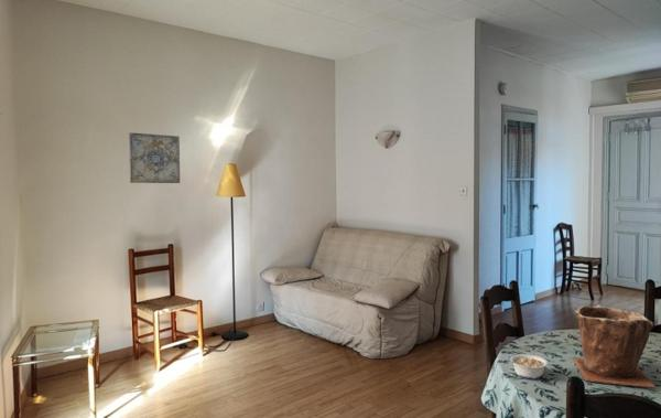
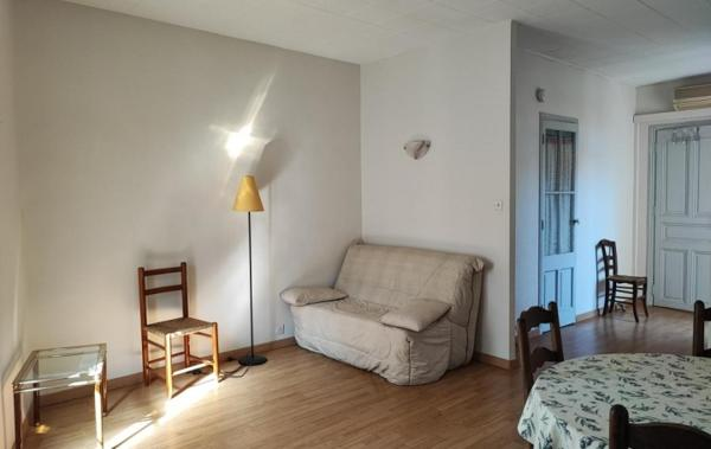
- legume [505,353,550,379]
- plant pot [572,303,657,388]
- wall art [128,131,181,184]
